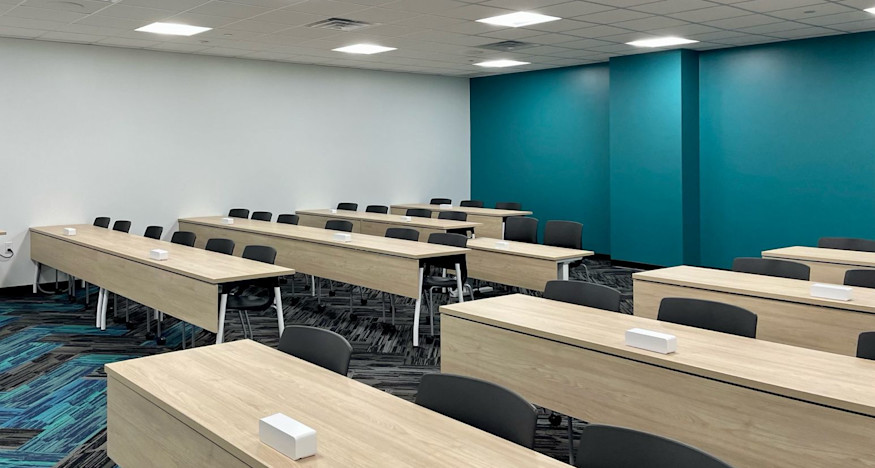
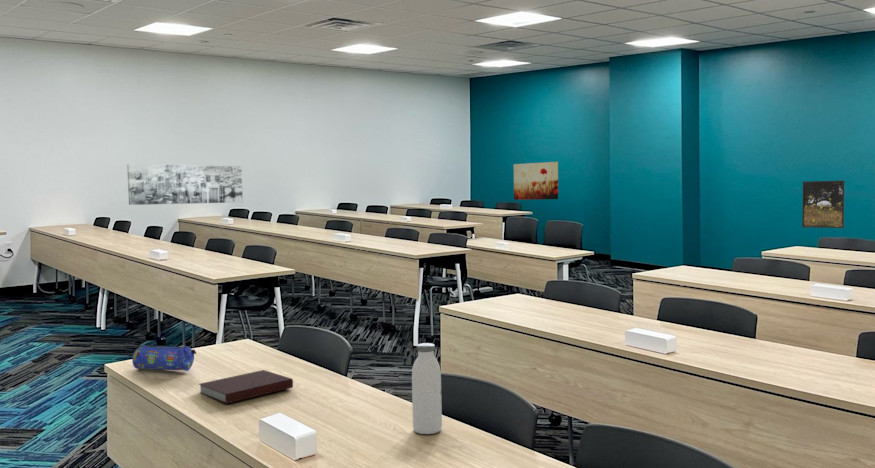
+ wall art [126,163,244,206]
+ notebook [198,369,294,405]
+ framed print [801,179,845,229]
+ pencil case [131,344,197,372]
+ water bottle [411,342,443,435]
+ wall art [513,161,559,201]
